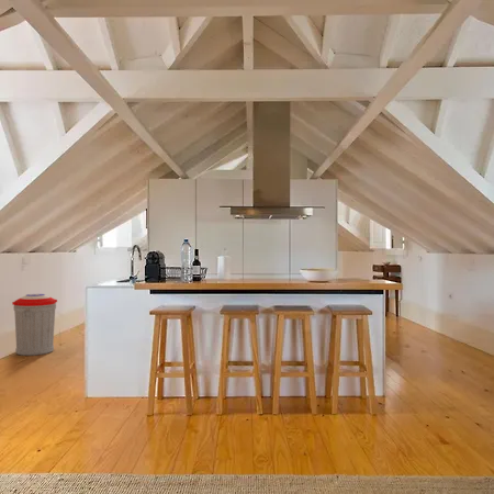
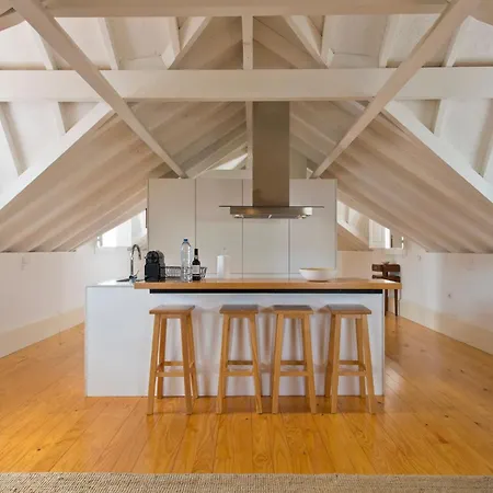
- trash can [11,293,58,357]
